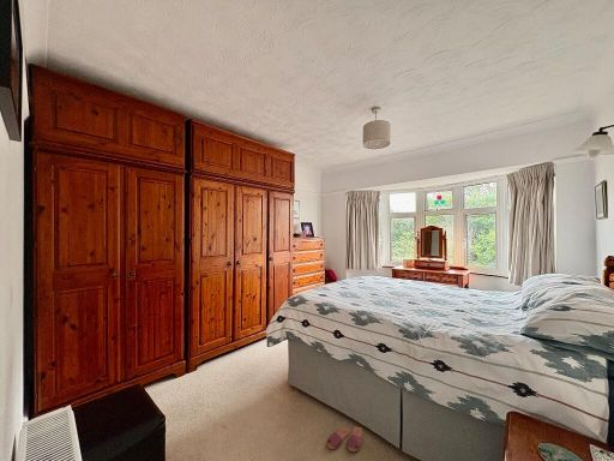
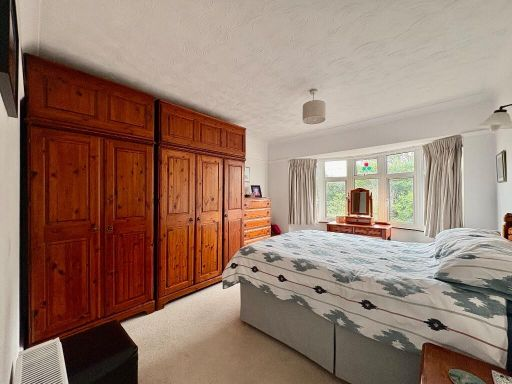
- slippers [326,426,363,453]
